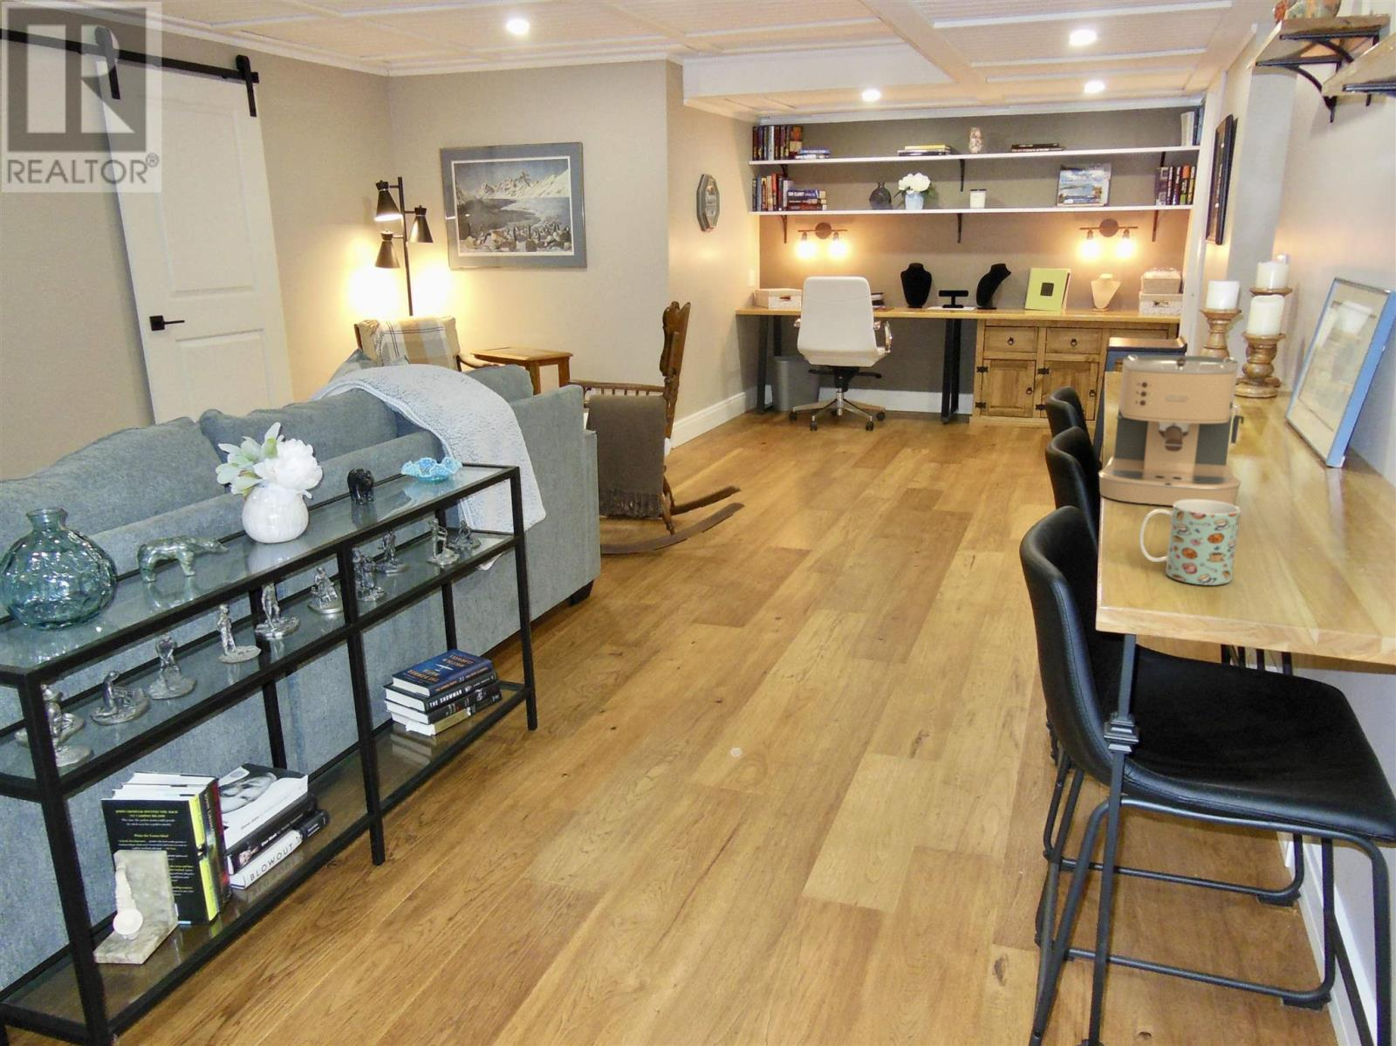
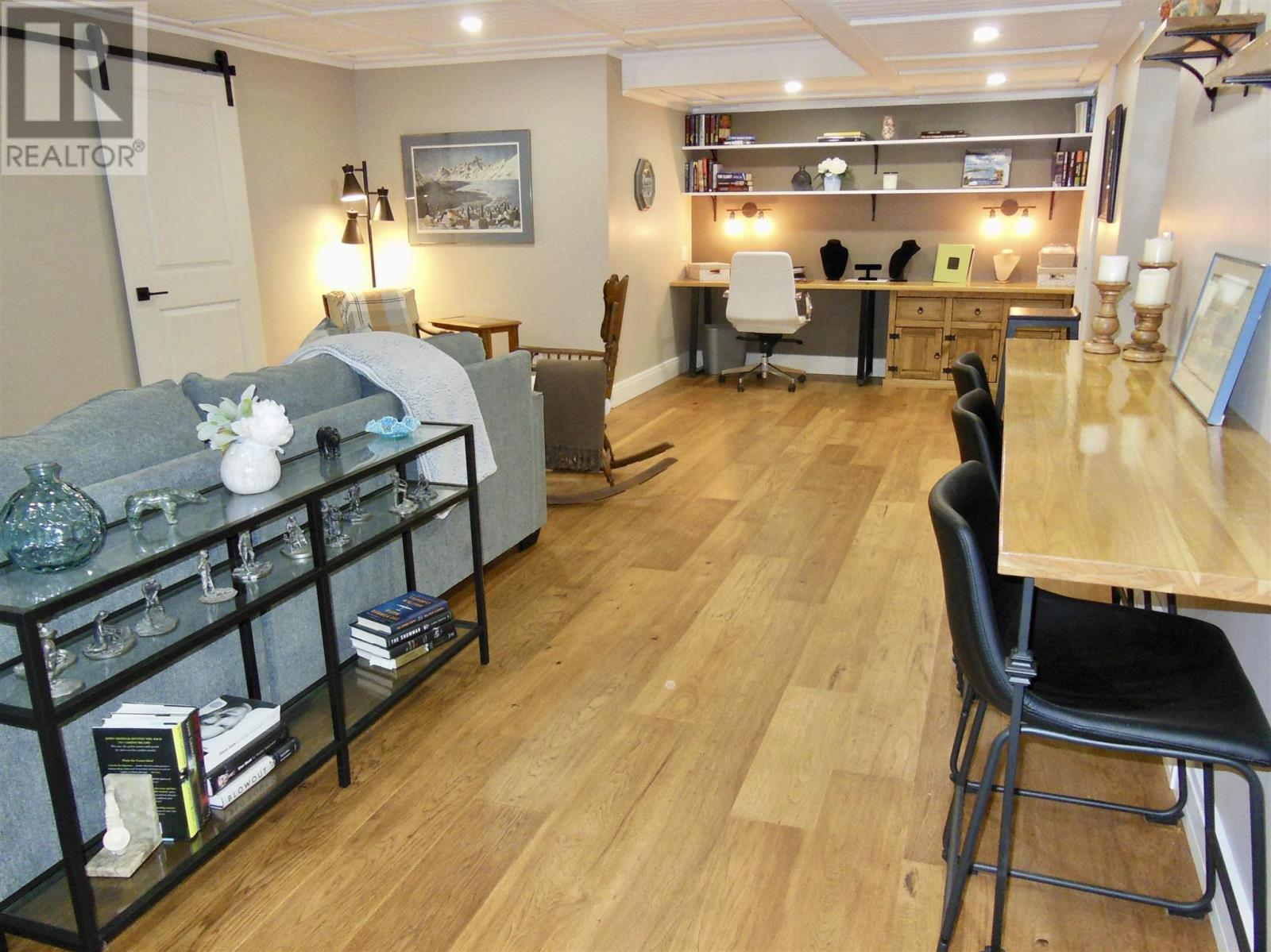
- coffee maker [1097,354,1246,507]
- mug [1139,499,1241,587]
